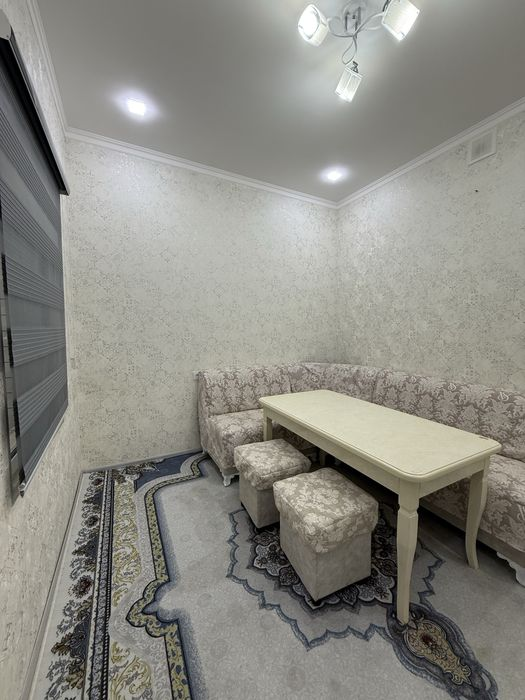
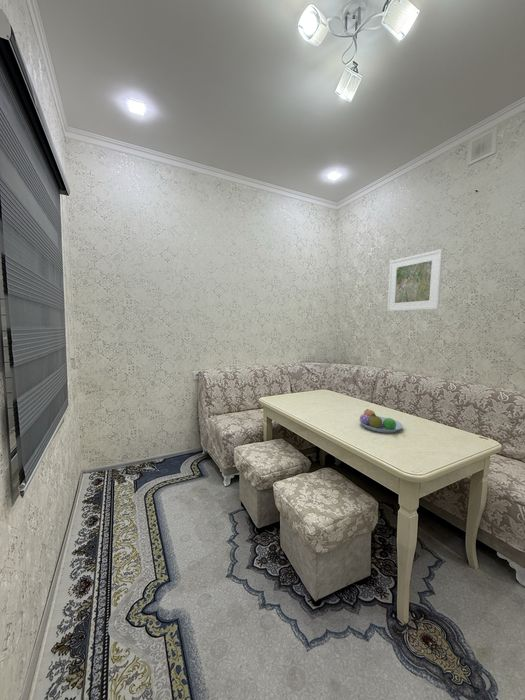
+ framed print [386,248,444,312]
+ fruit bowl [358,408,404,434]
